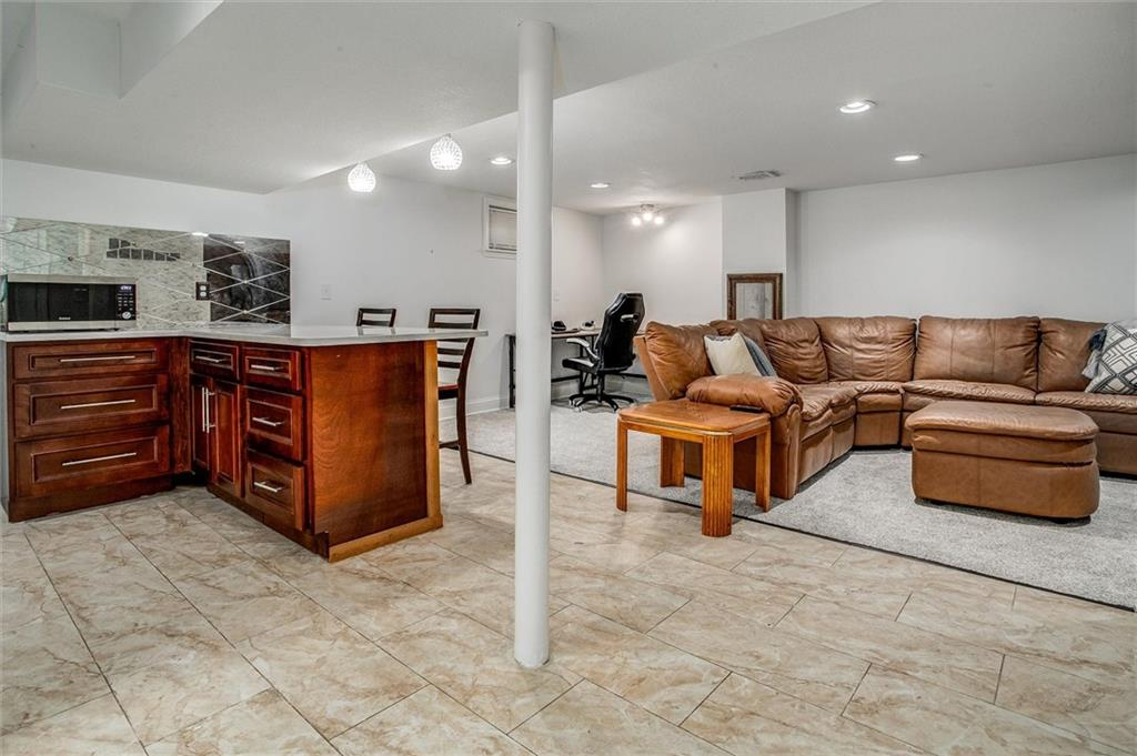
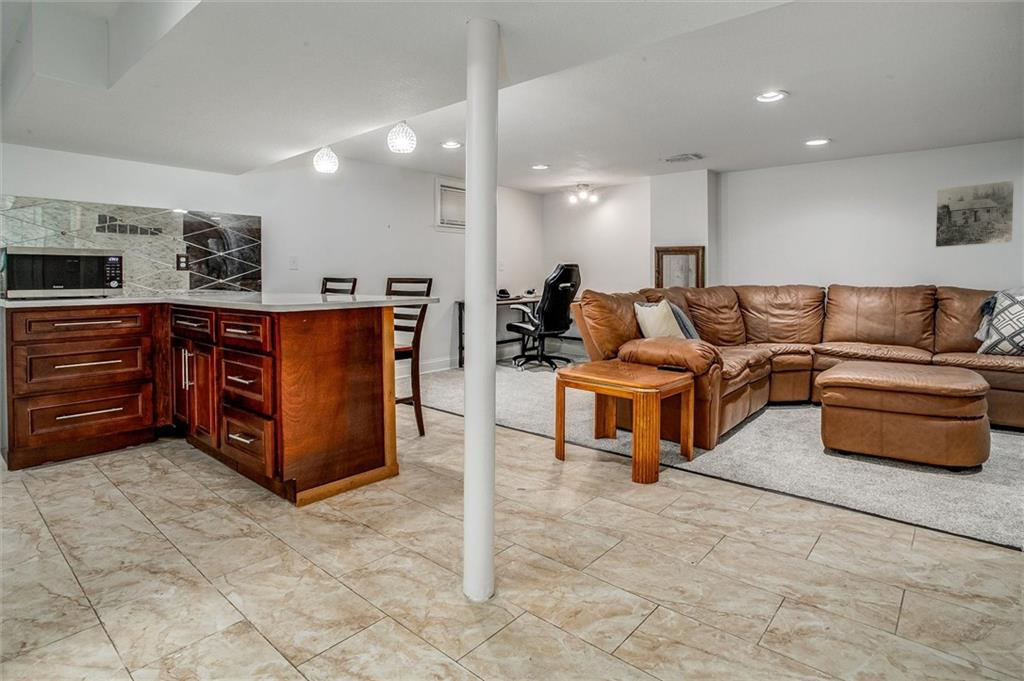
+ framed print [934,179,1015,248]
